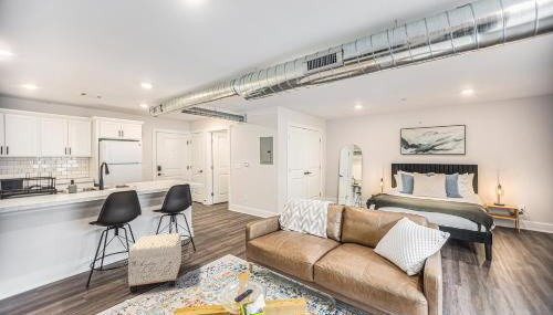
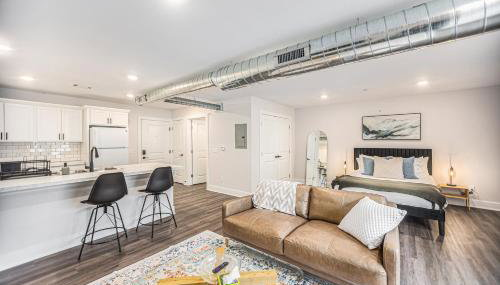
- ottoman [127,232,182,293]
